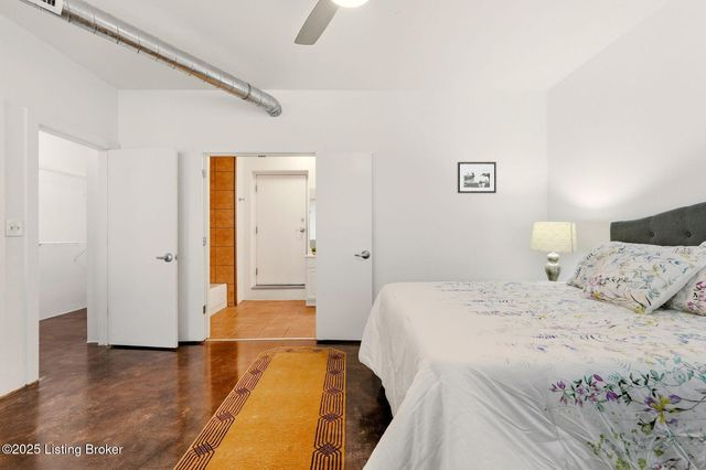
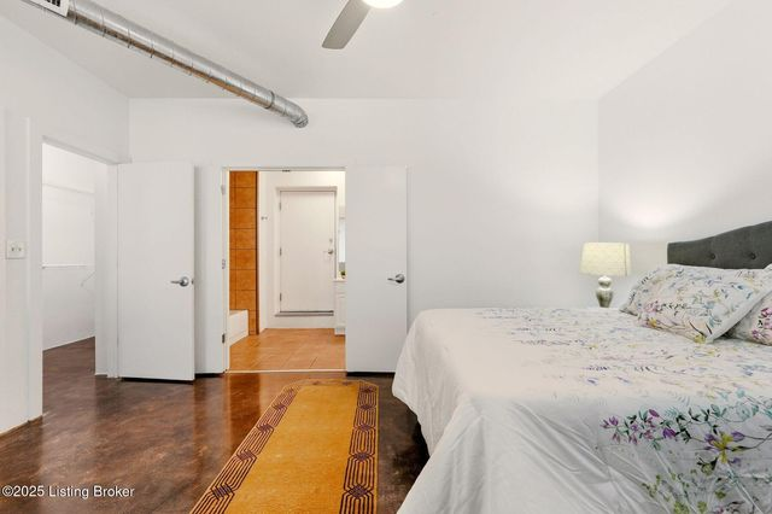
- picture frame [457,161,498,194]
